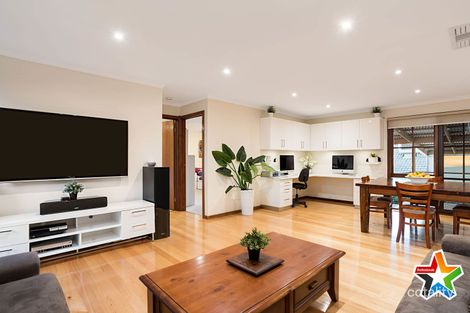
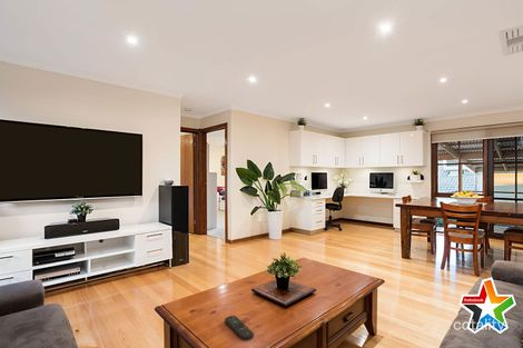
+ remote control [224,315,255,341]
